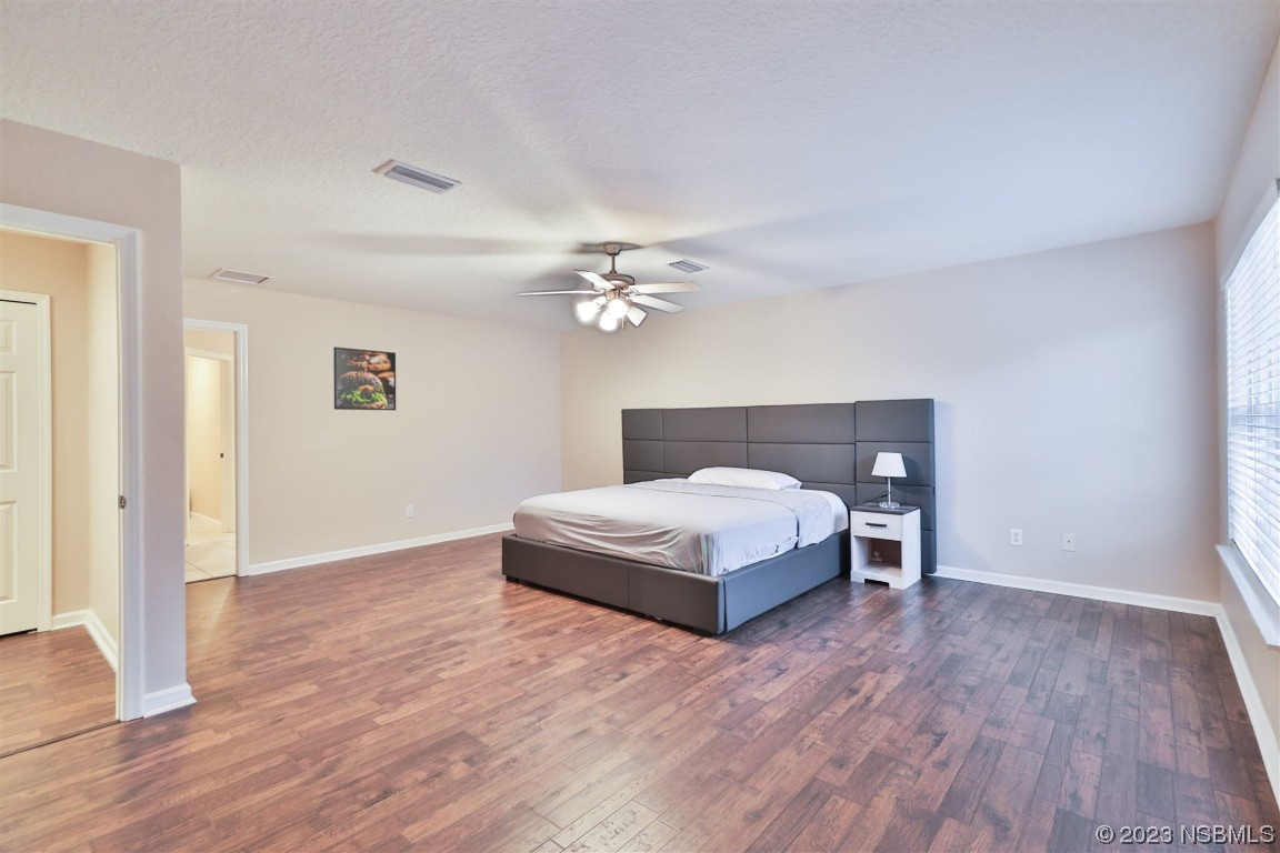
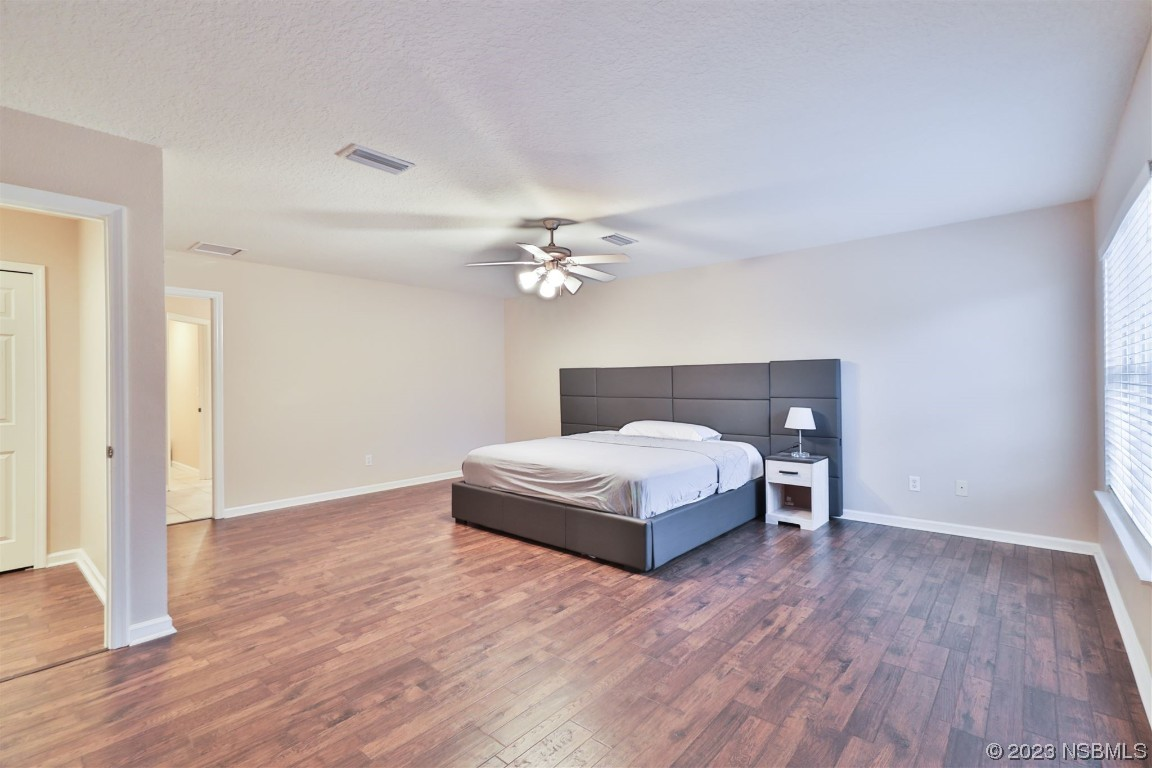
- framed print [332,345,397,411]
